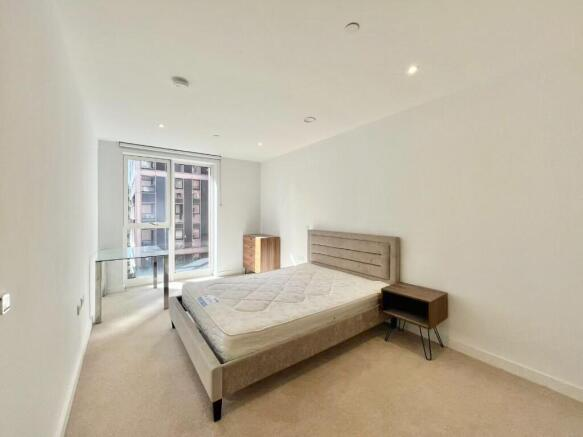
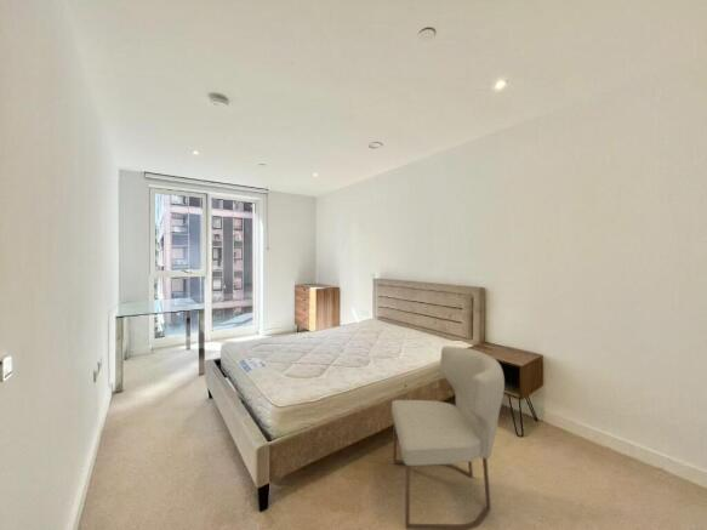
+ chair [390,346,506,530]
